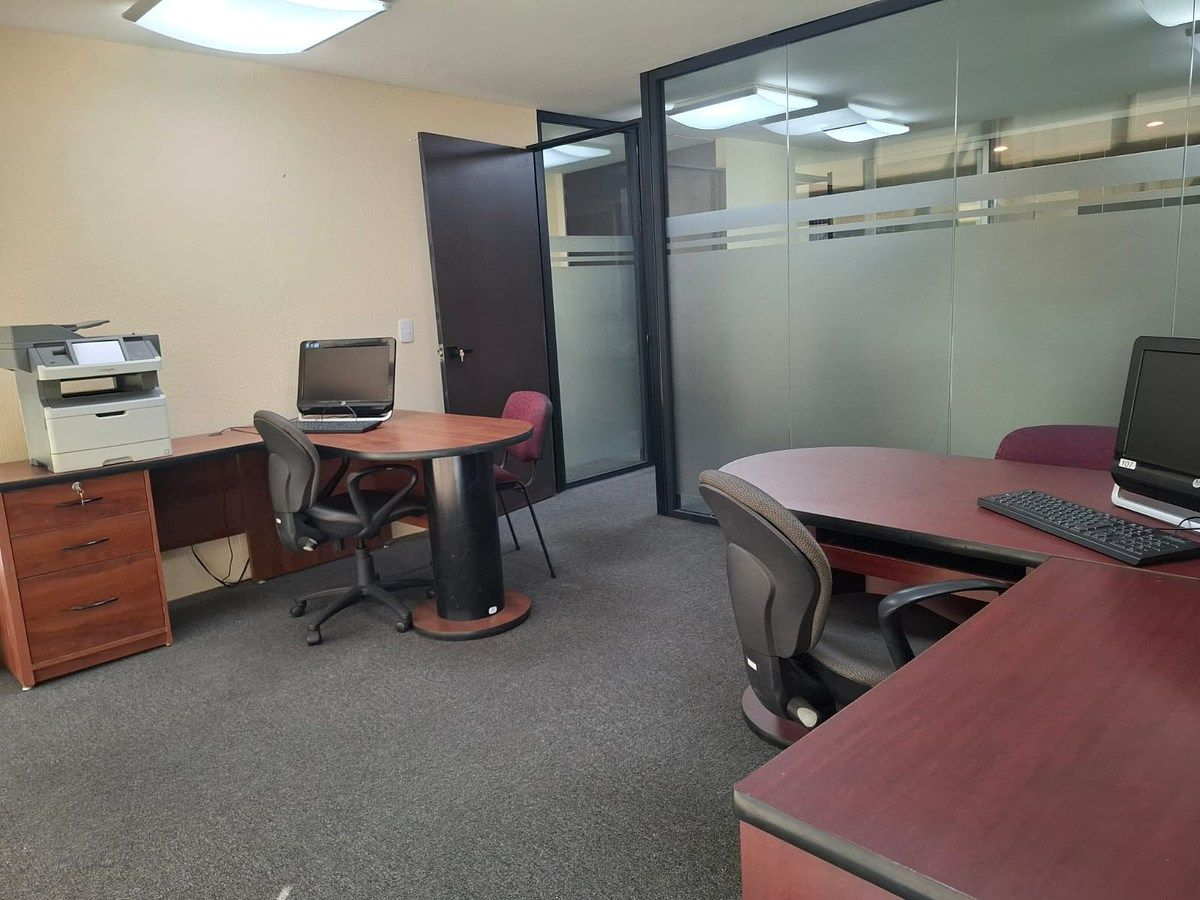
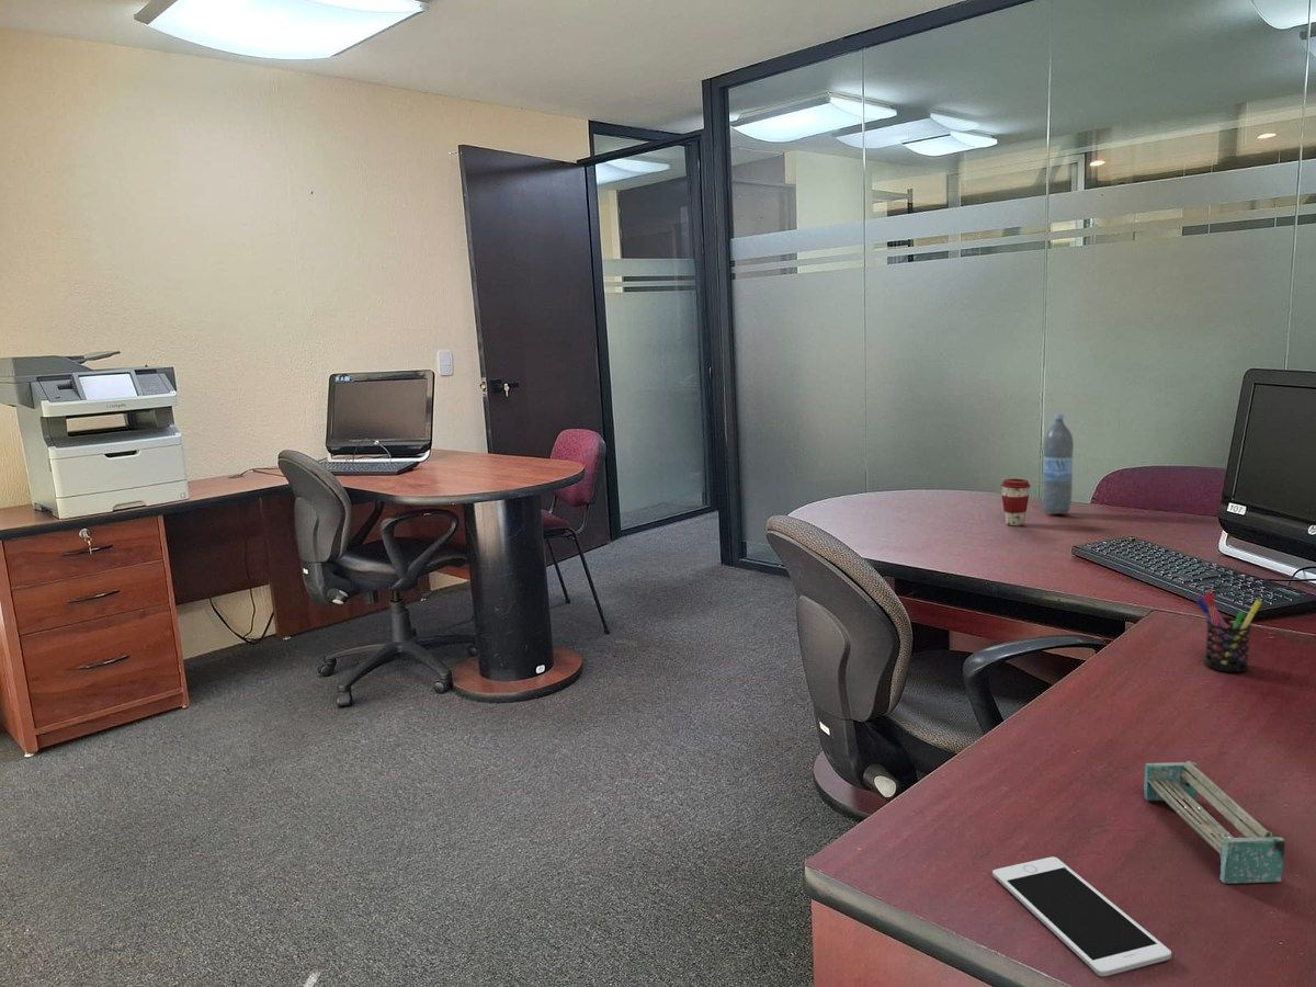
+ coffee cup [1000,478,1032,526]
+ shelf [1143,760,1286,885]
+ pen holder [1194,590,1262,673]
+ water bottle [1042,412,1075,515]
+ cell phone [991,856,1172,977]
